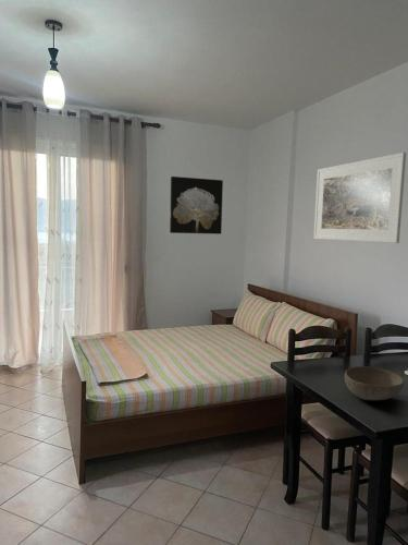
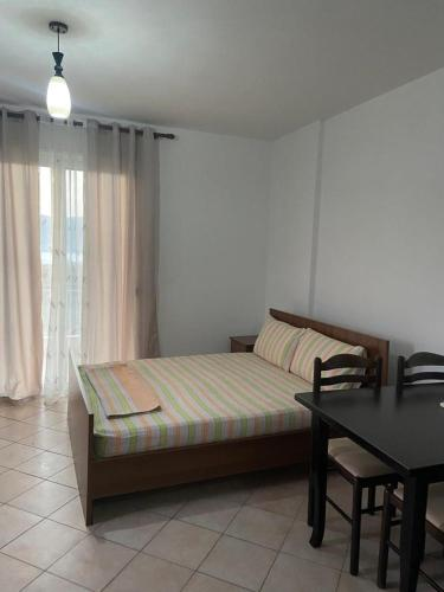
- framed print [312,152,407,244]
- wall art [169,175,224,235]
- bowl [344,365,405,401]
